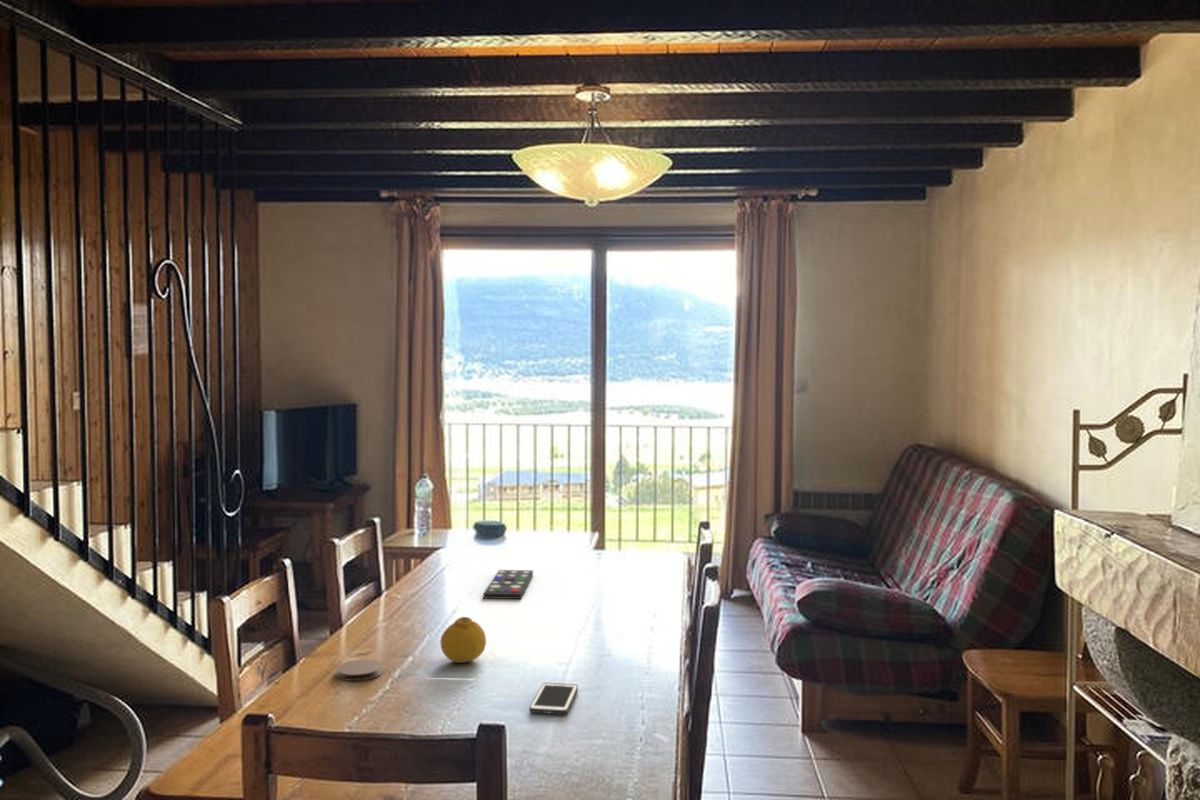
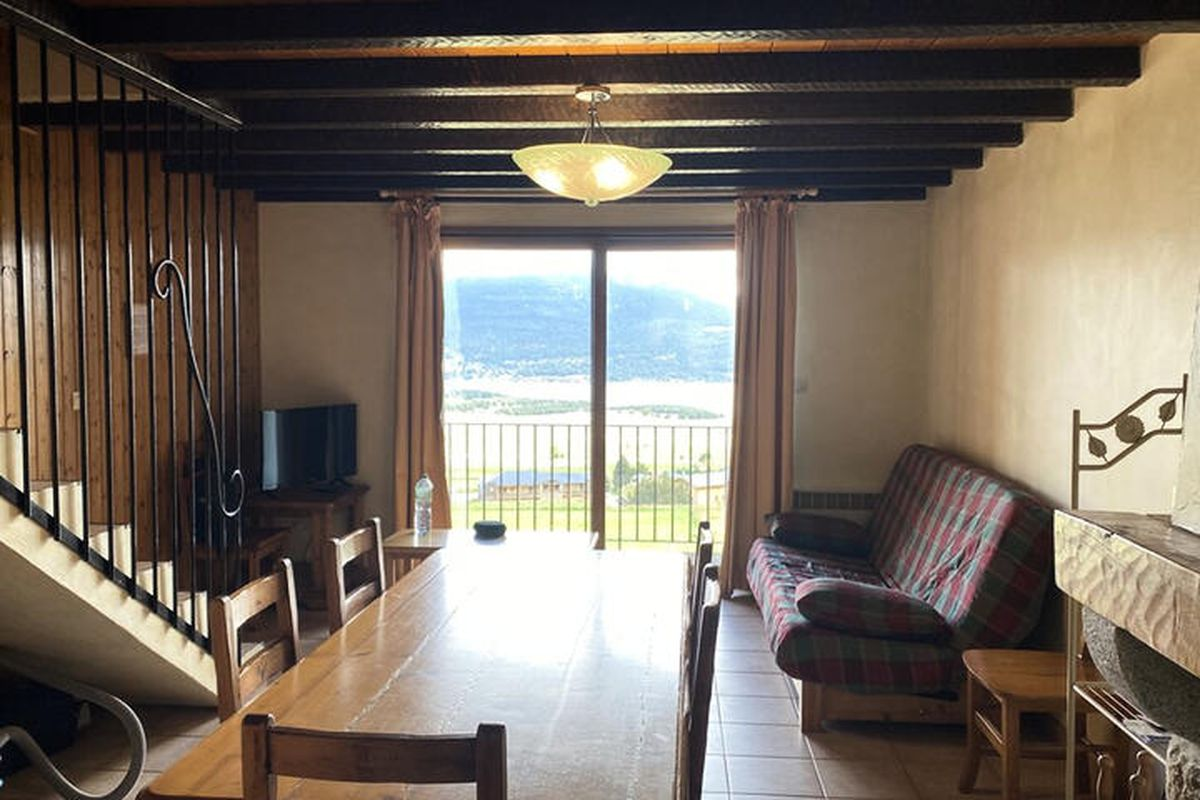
- cell phone [528,682,579,715]
- remote control [482,569,534,600]
- coaster [335,658,384,682]
- fruit [440,616,487,664]
